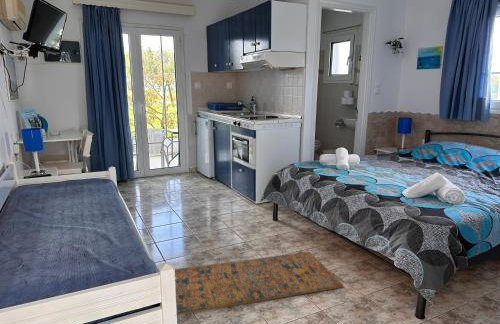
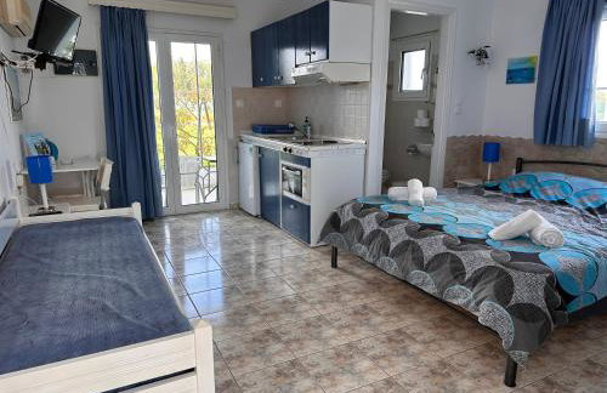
- rug [174,251,345,316]
